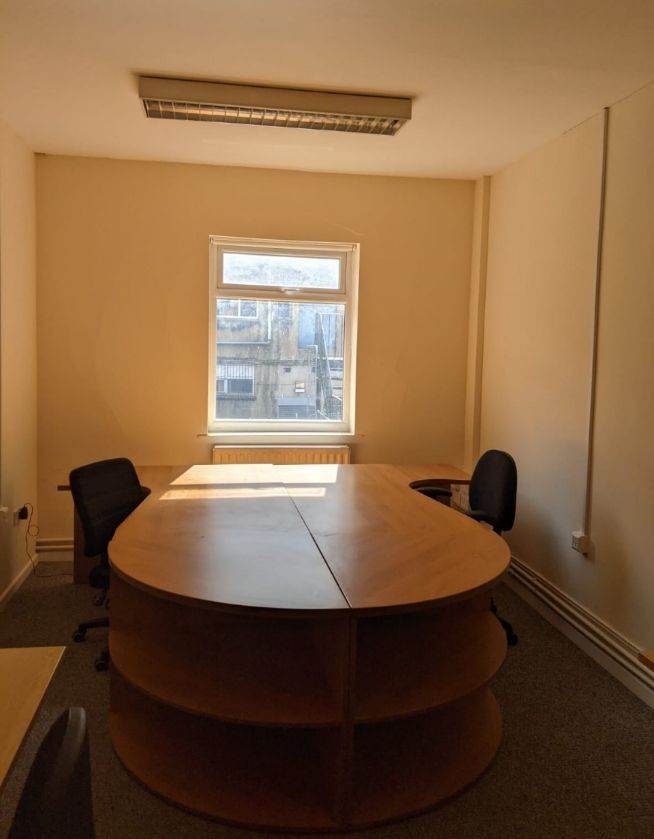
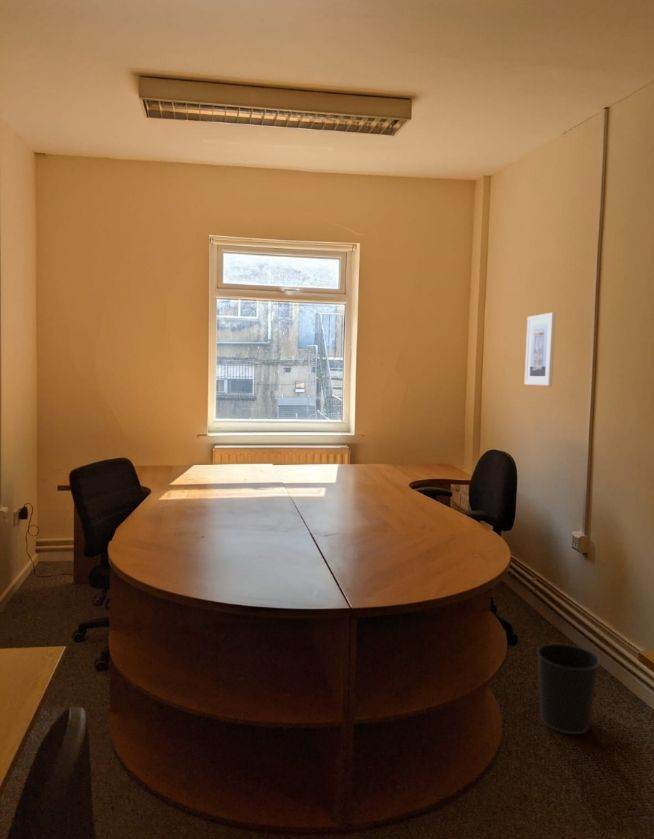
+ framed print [524,312,556,387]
+ wastebasket [536,643,601,735]
